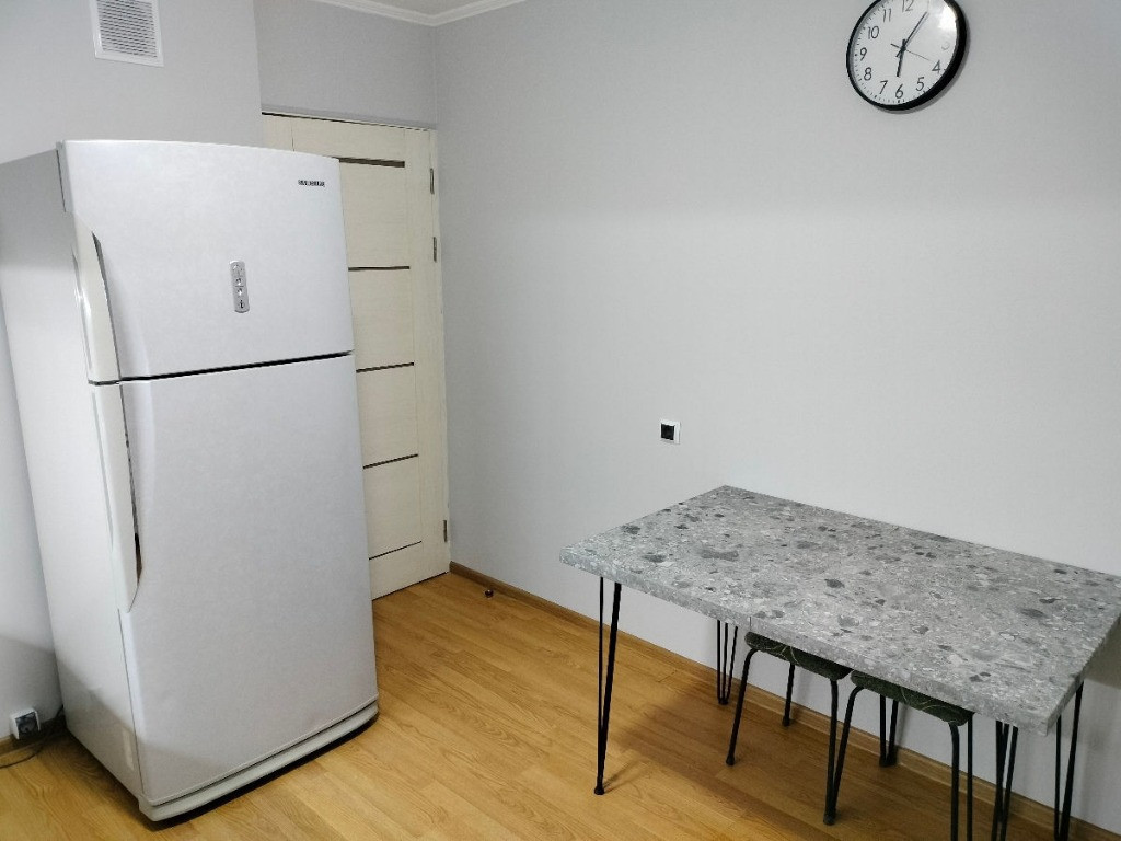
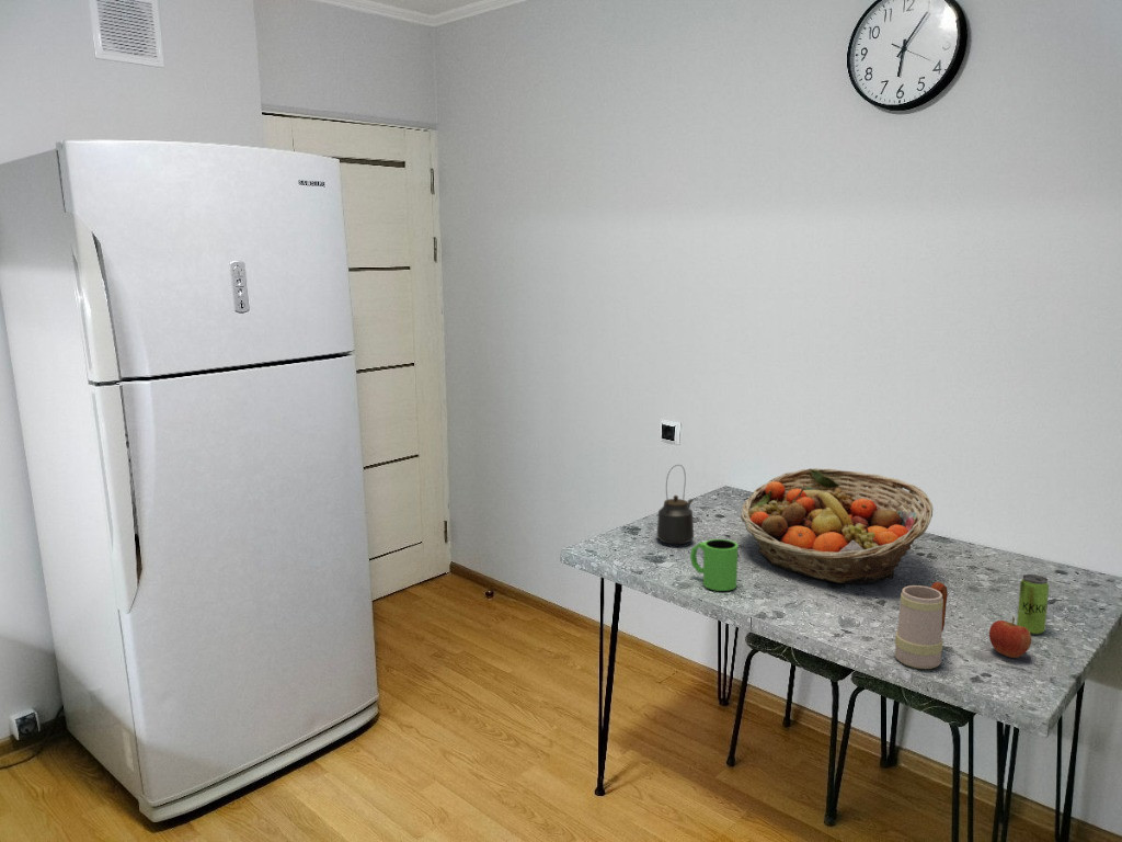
+ apple [988,616,1032,659]
+ kettle [656,464,695,545]
+ mug [689,538,739,592]
+ fruit basket [740,467,934,584]
+ mug [894,581,949,670]
+ beverage can [1016,573,1050,636]
